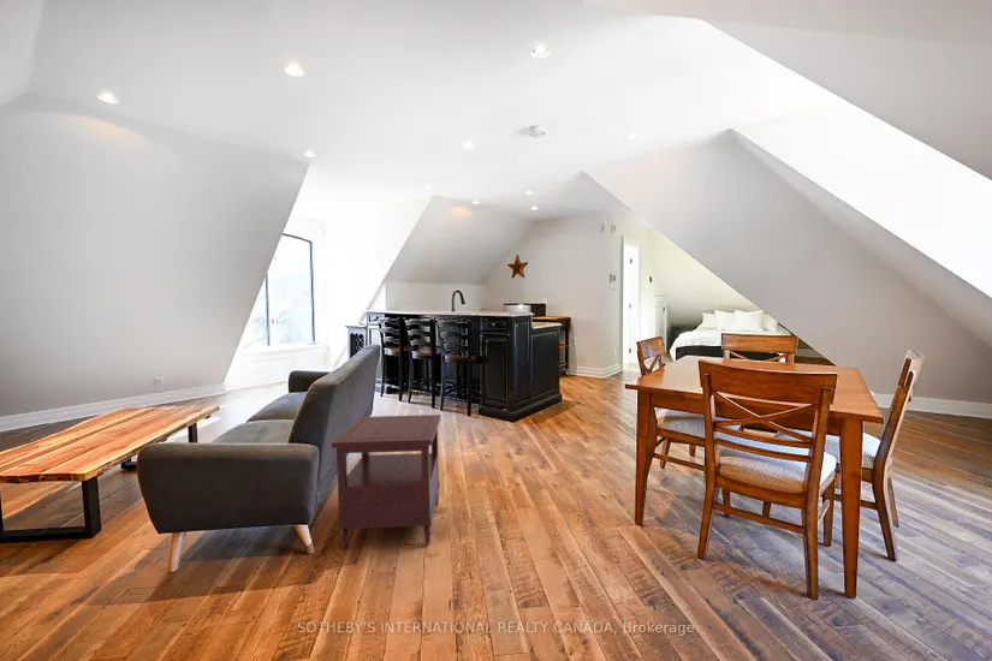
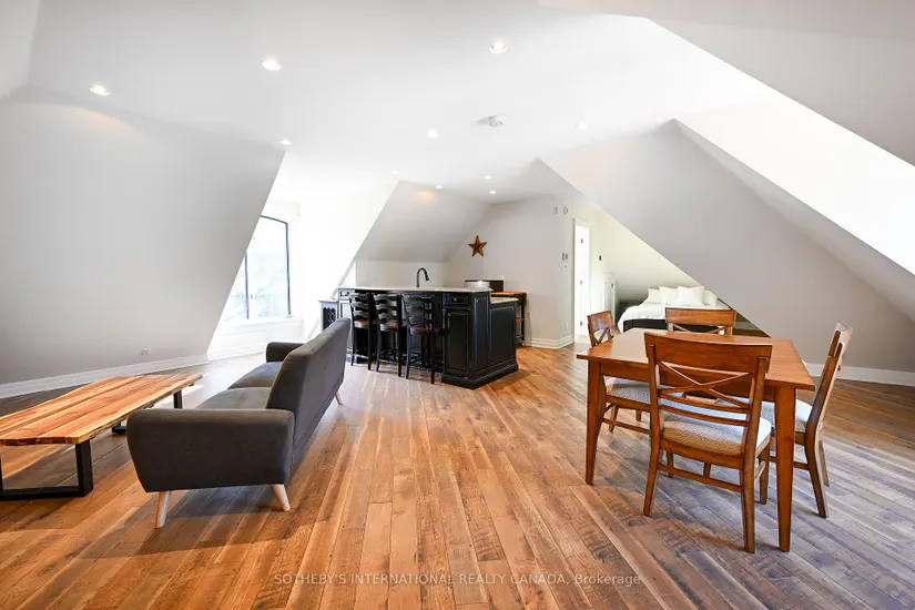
- side table [331,413,441,549]
